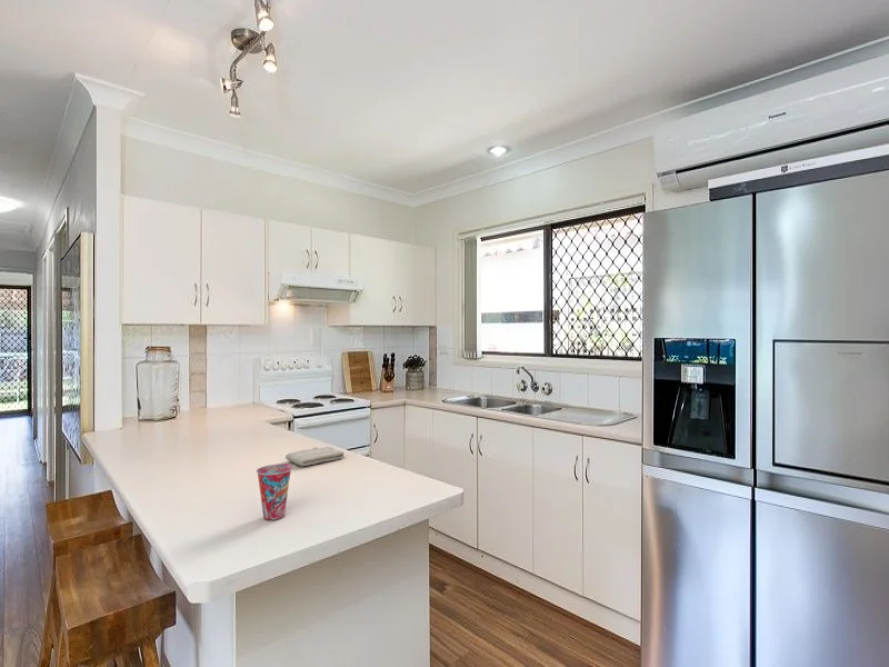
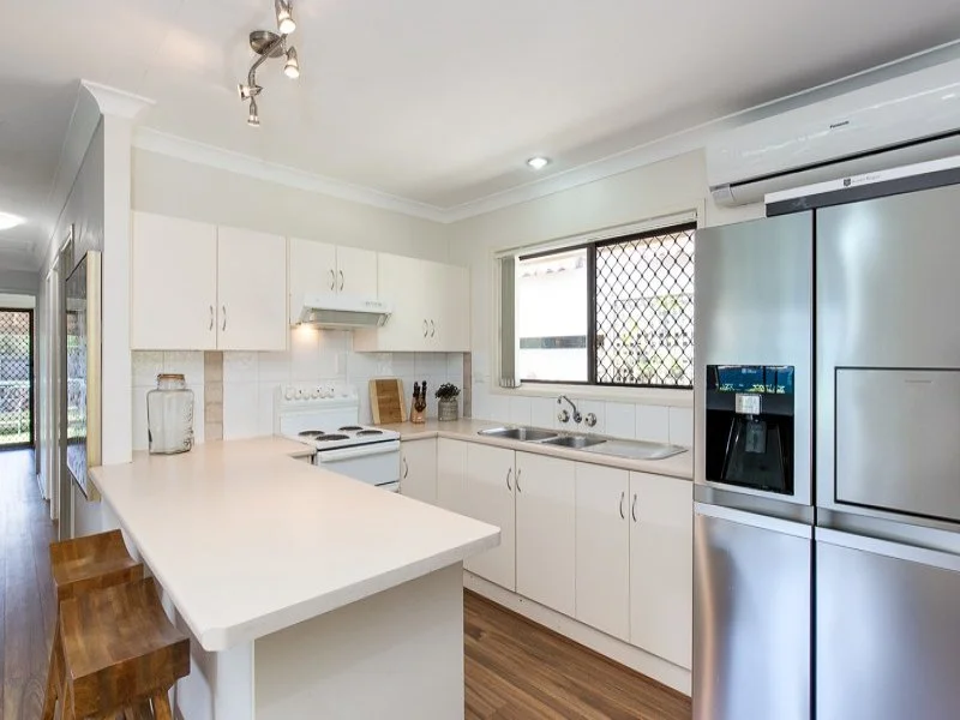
- cup [256,462,293,521]
- washcloth [284,446,346,467]
